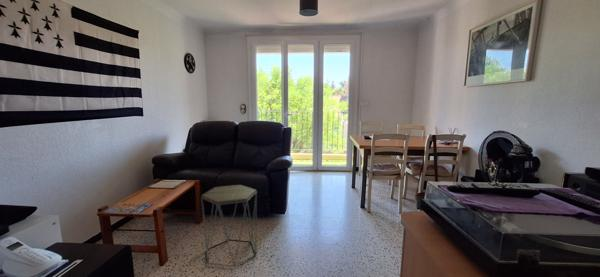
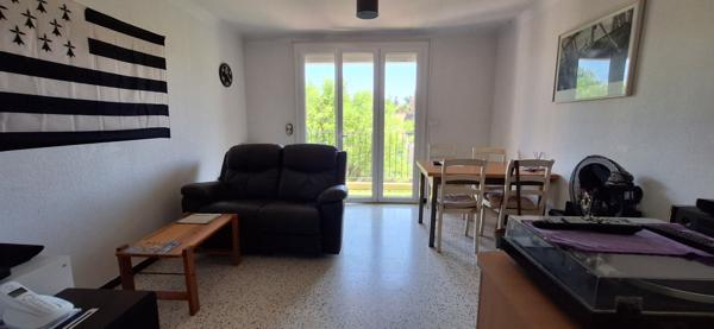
- side table [200,184,258,268]
